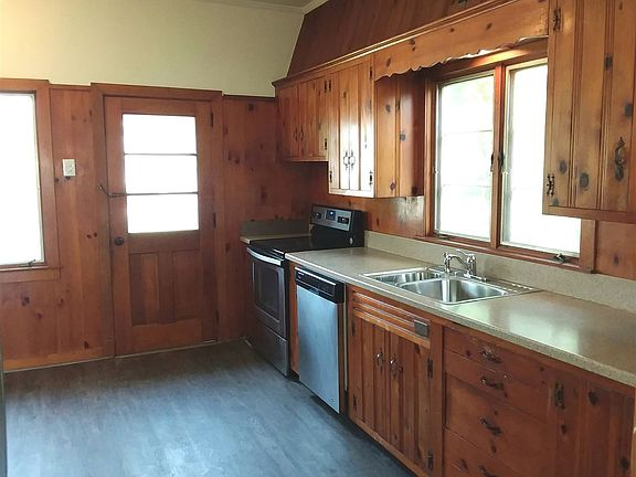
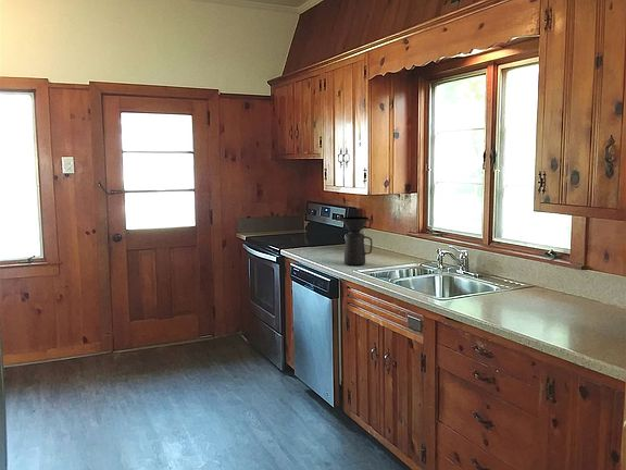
+ coffee maker [340,215,374,267]
